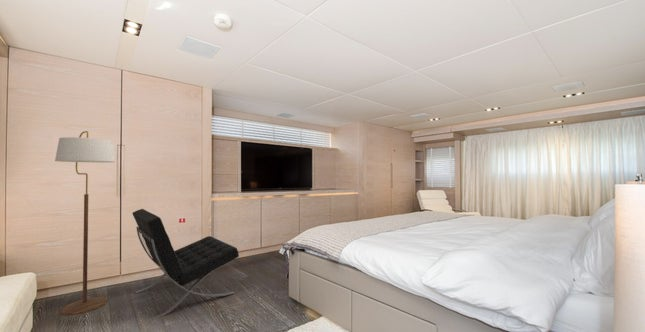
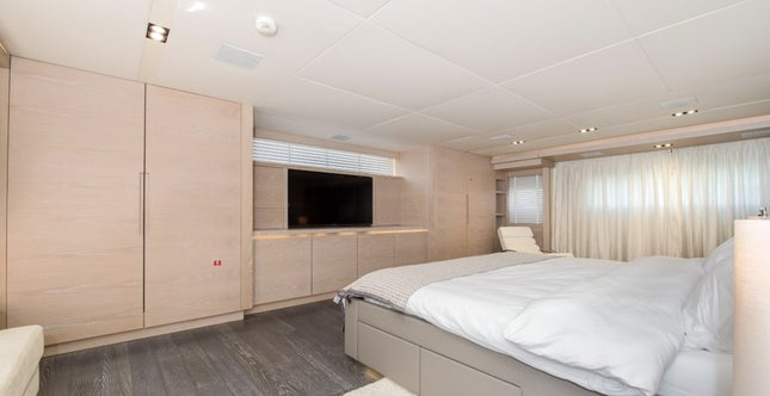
- floor lamp [54,130,117,316]
- lounge chair [132,208,240,320]
